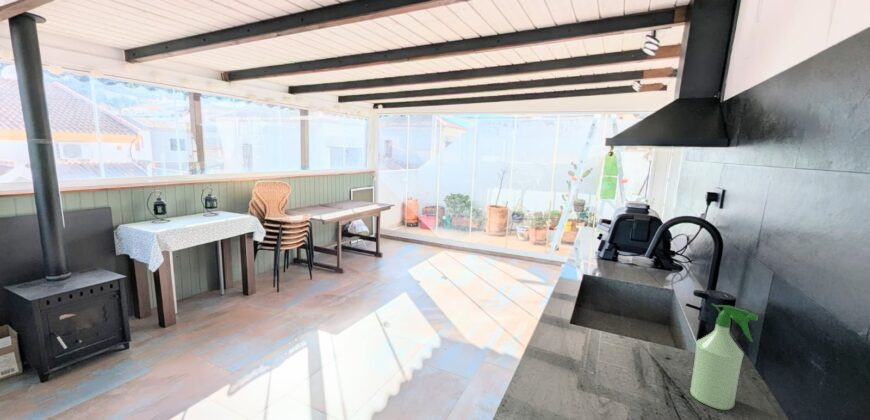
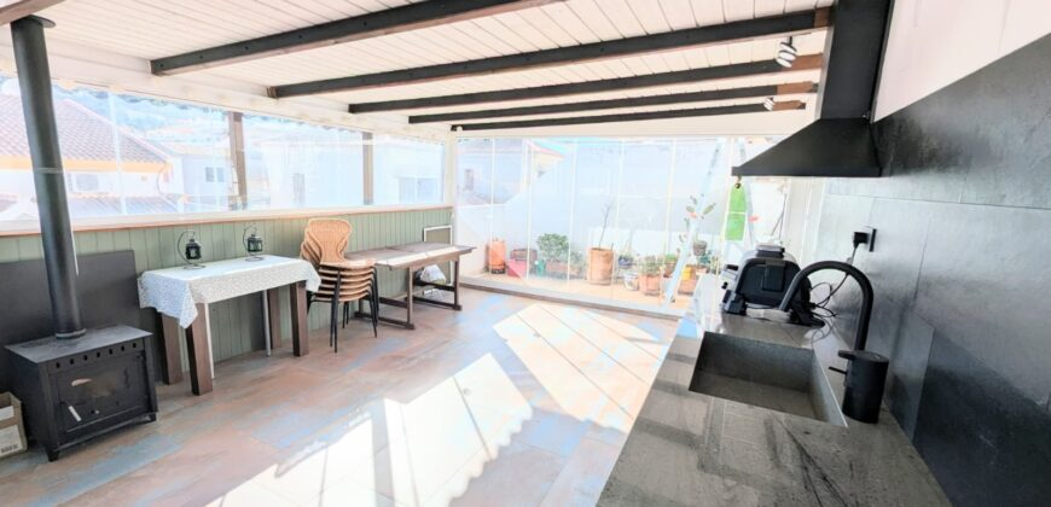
- spray bottle [689,303,759,411]
